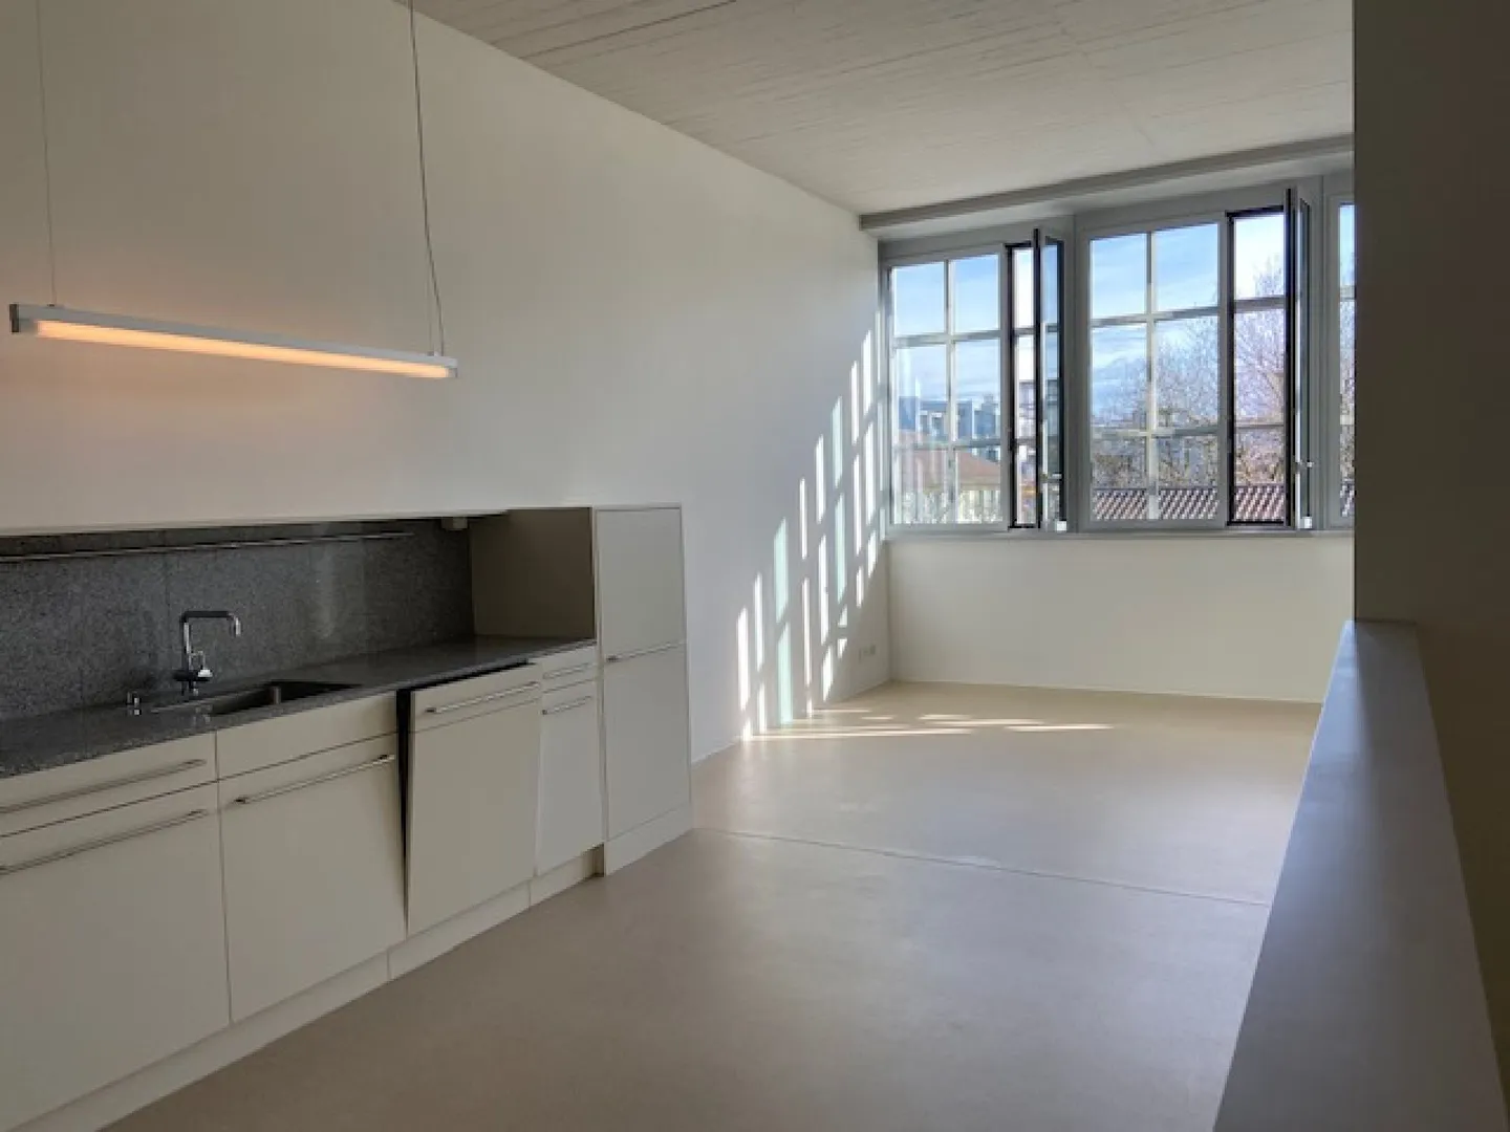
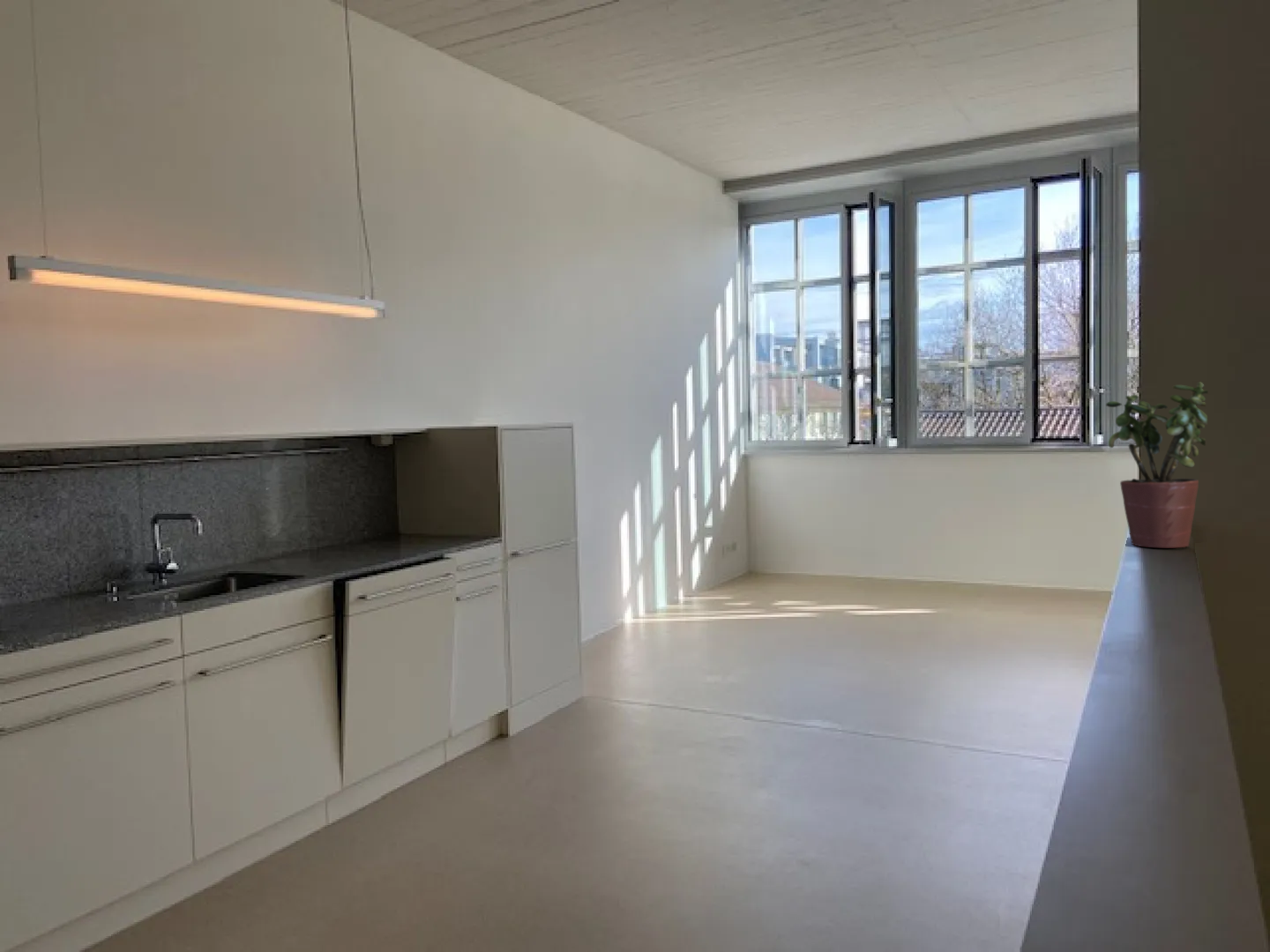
+ potted plant [1105,382,1208,548]
